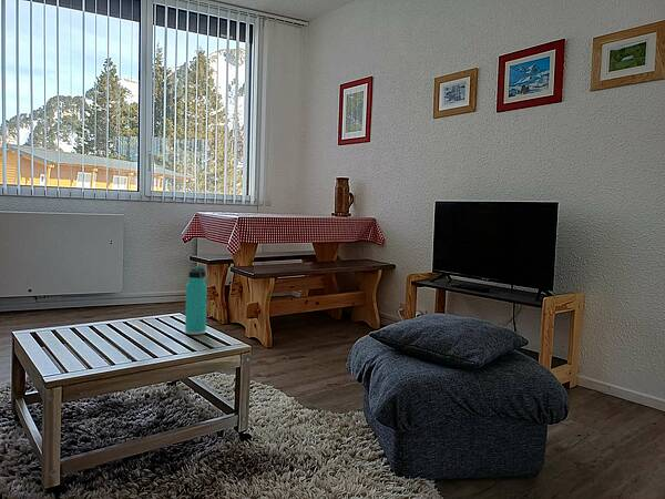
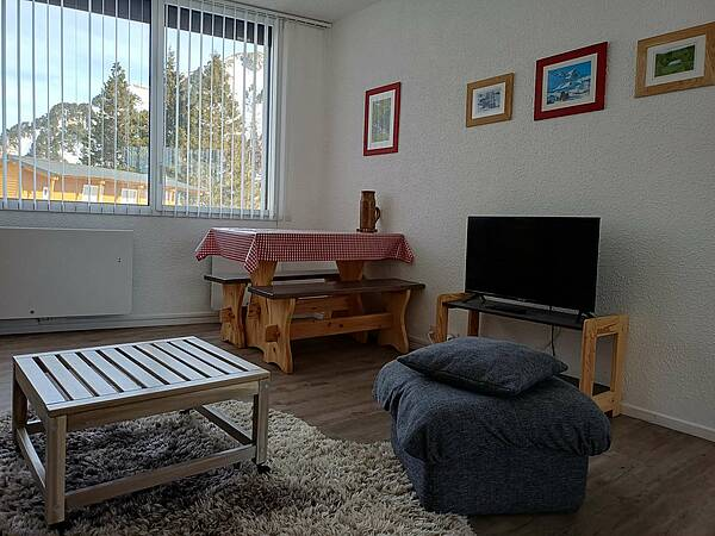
- thermos bottle [184,265,208,336]
